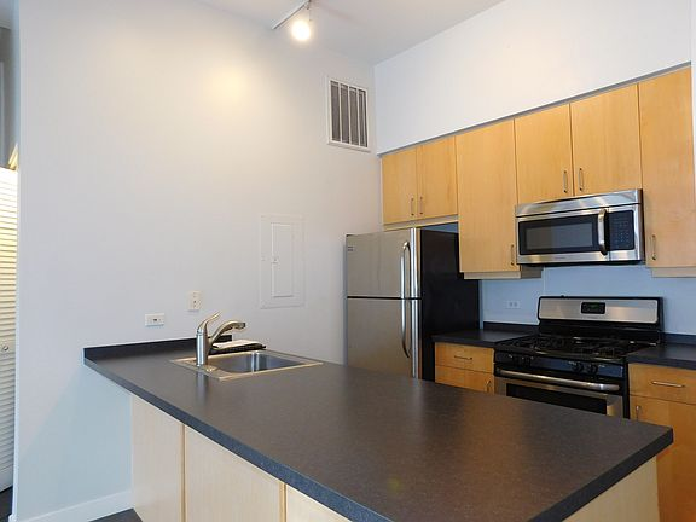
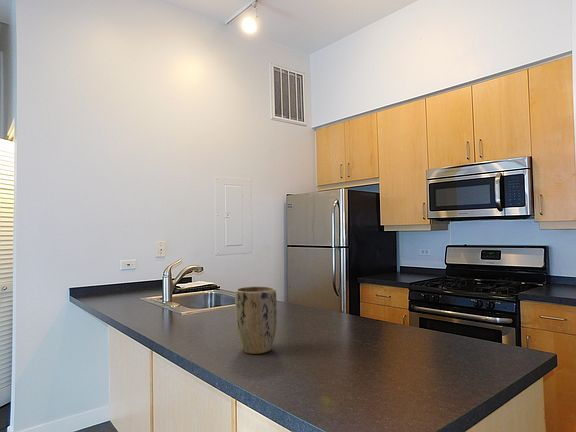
+ plant pot [234,285,278,355]
